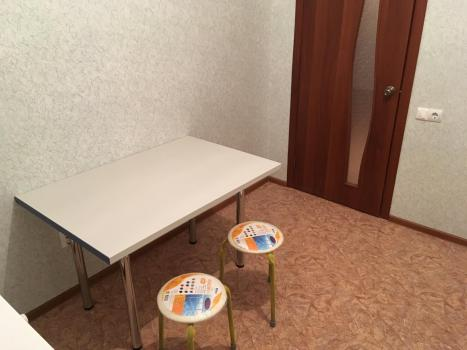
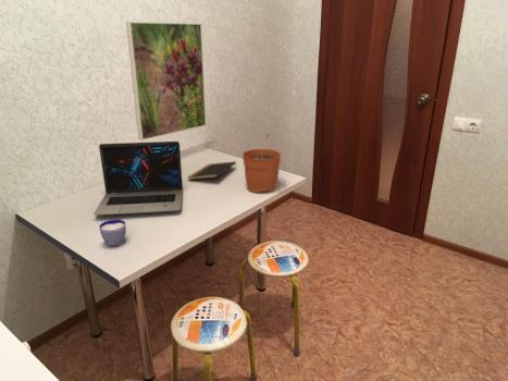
+ notepad [186,160,237,181]
+ laptop [94,140,184,217]
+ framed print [125,21,207,142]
+ cup [98,219,127,247]
+ plant pot [241,134,282,194]
